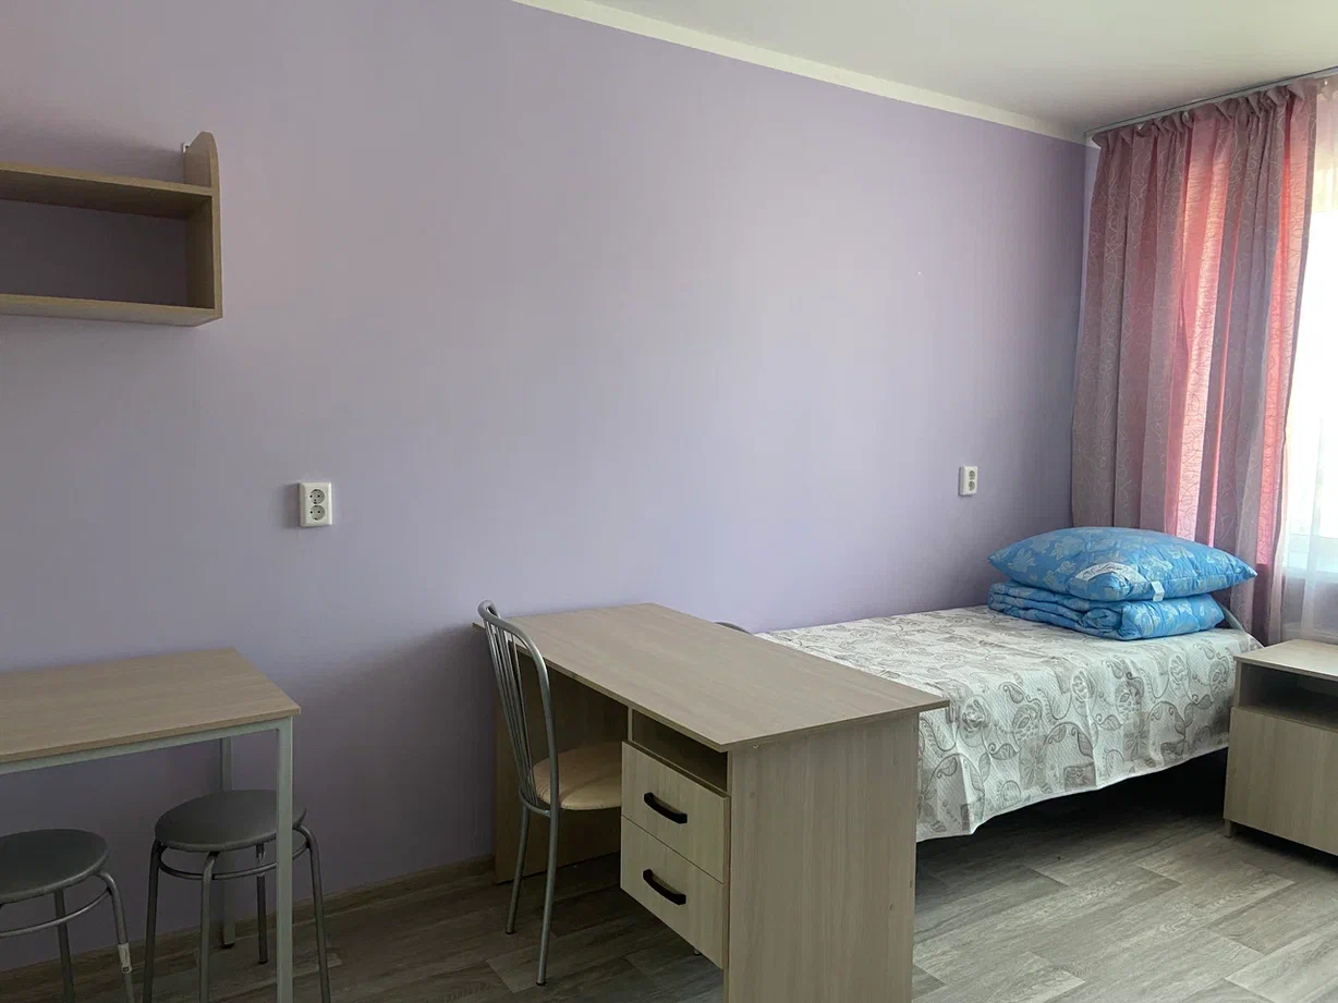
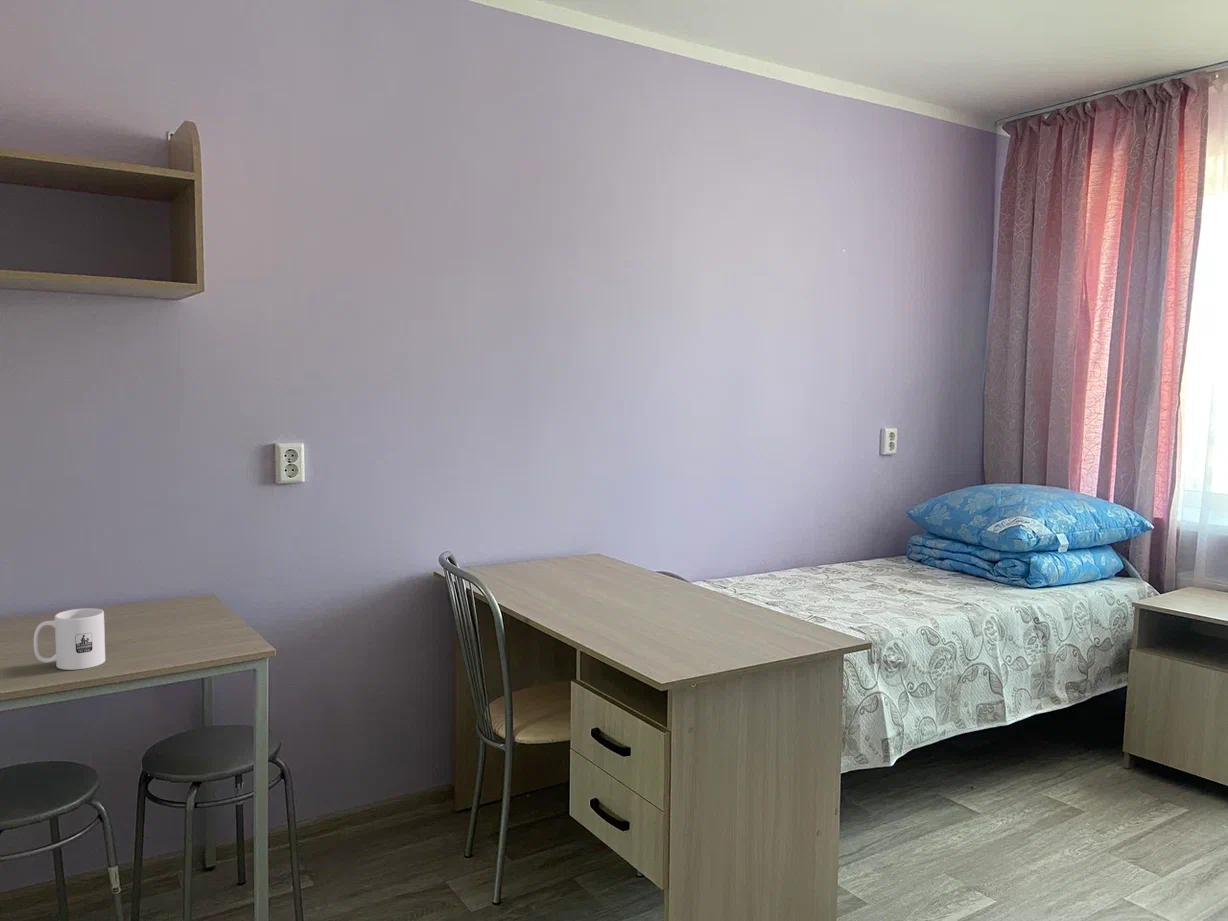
+ mug [33,607,106,671]
